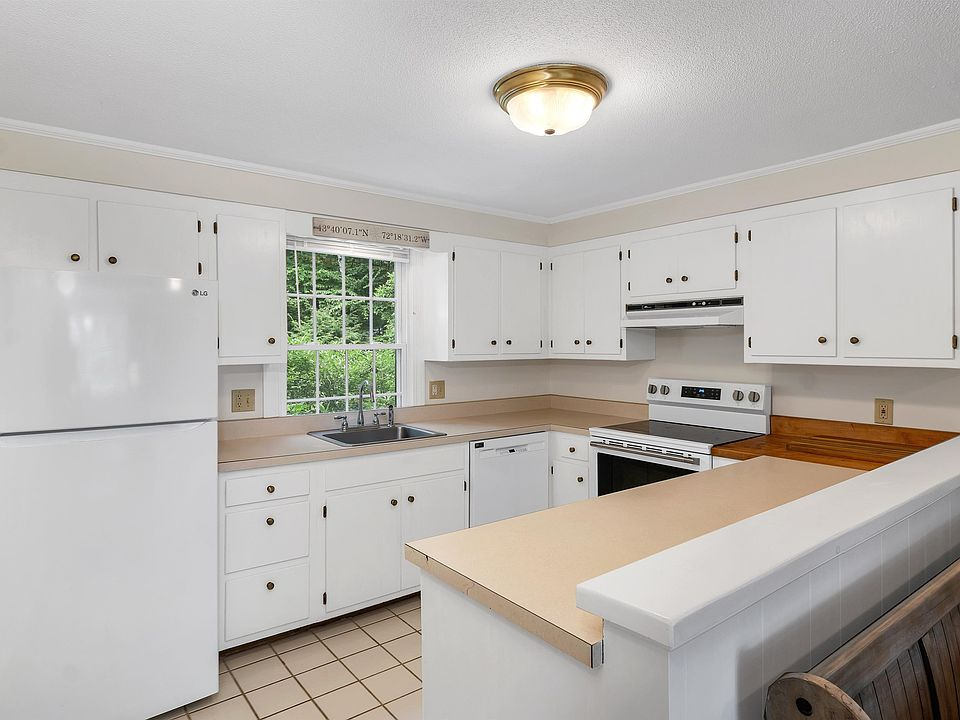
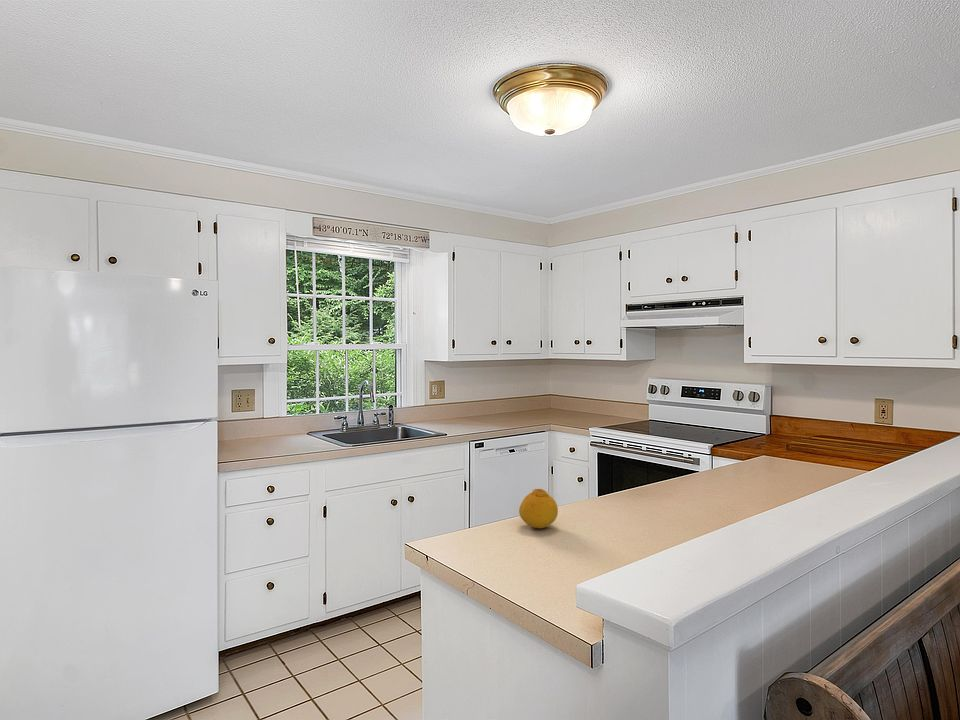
+ fruit [518,488,559,529]
